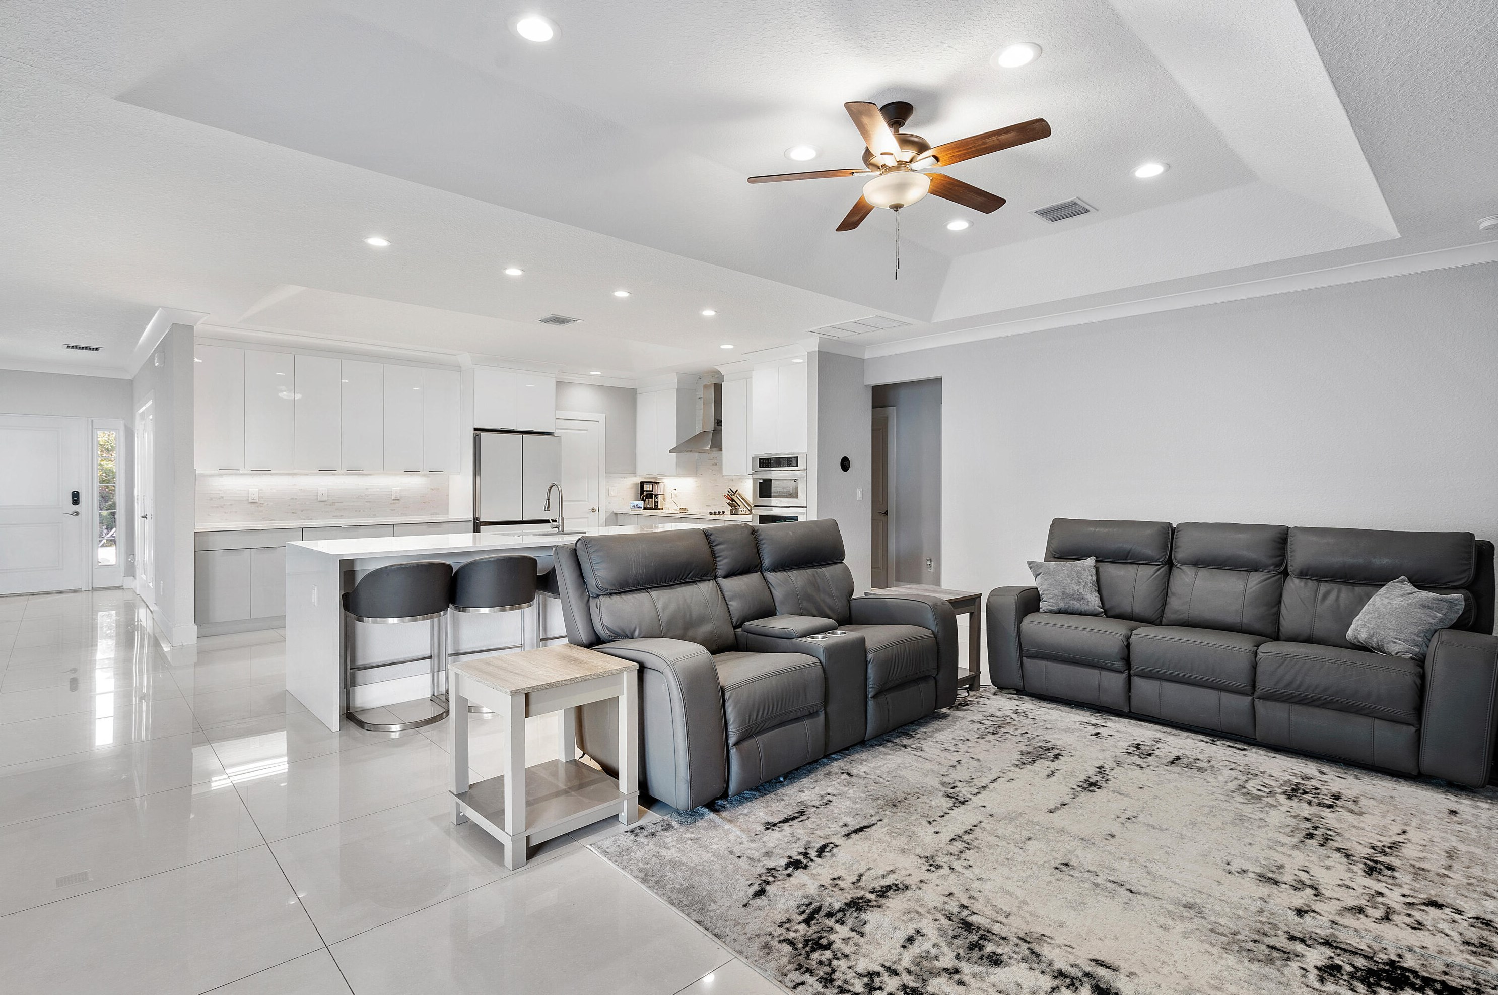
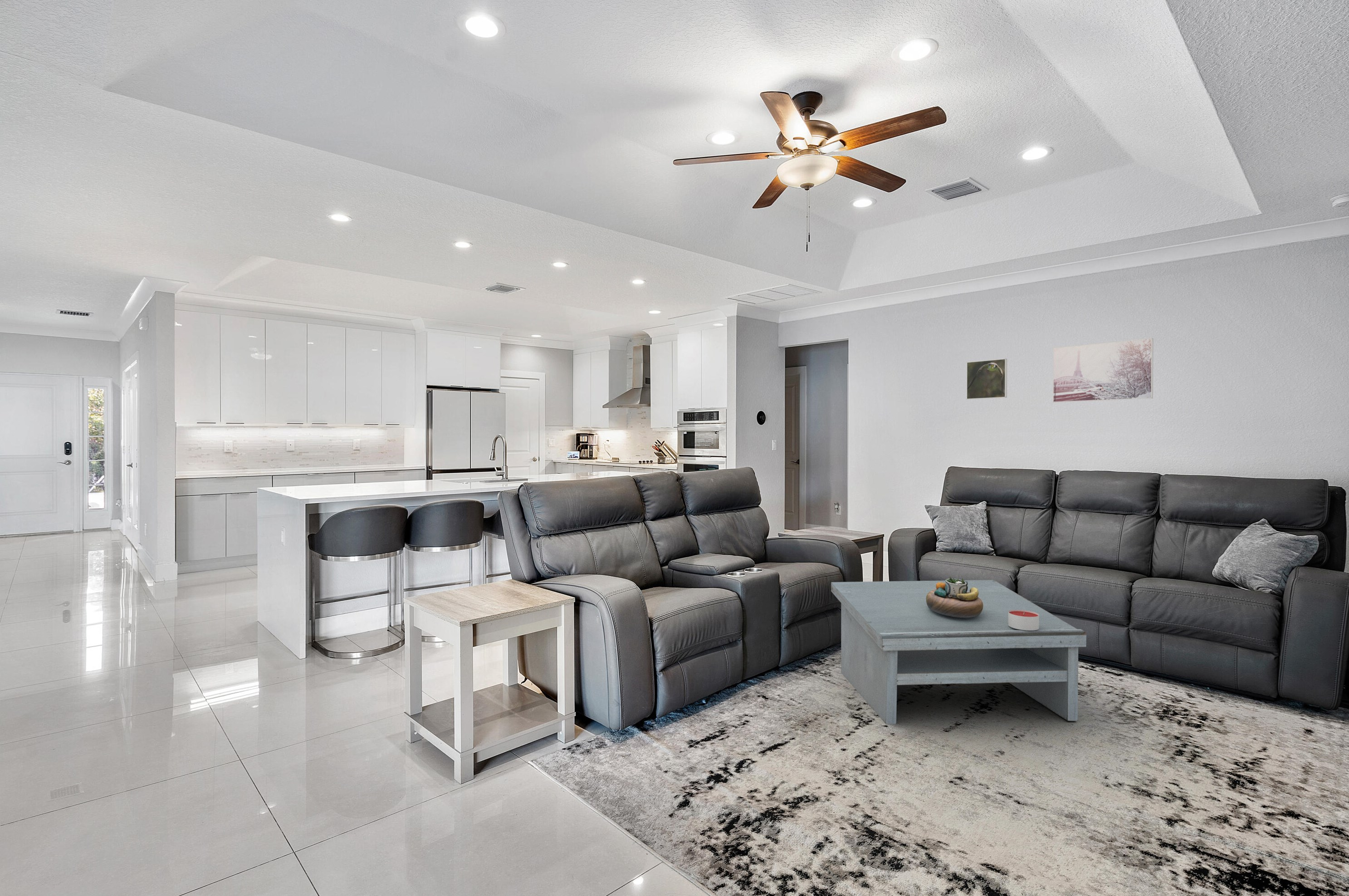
+ coffee table [831,579,1087,725]
+ decorative bowl [926,576,983,618]
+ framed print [1052,338,1153,403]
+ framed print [966,358,1007,400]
+ candle [1008,610,1039,631]
